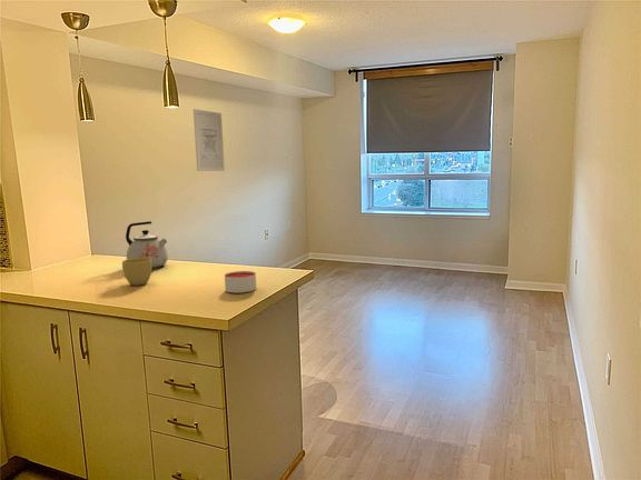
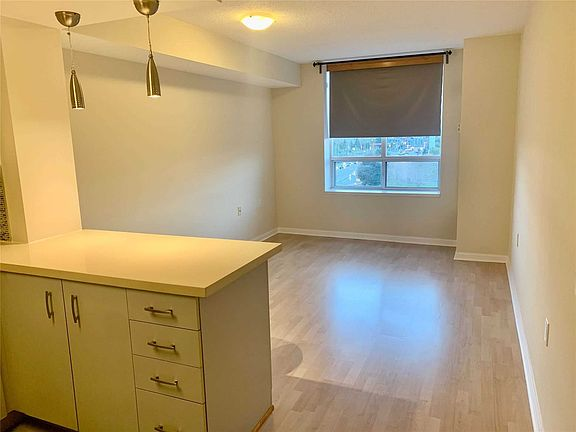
- wall art [193,108,226,172]
- kettle [125,220,169,269]
- candle [224,270,257,293]
- cup [121,258,152,287]
